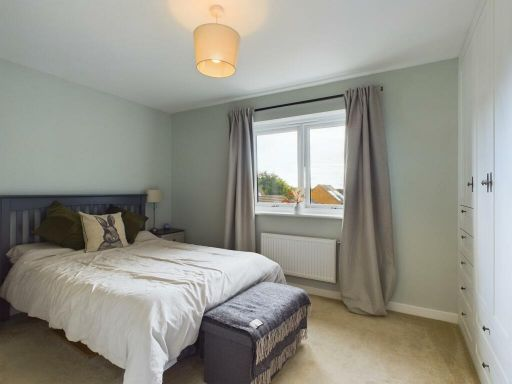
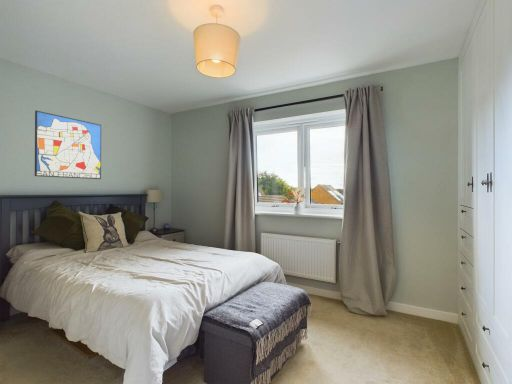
+ wall art [34,109,102,180]
